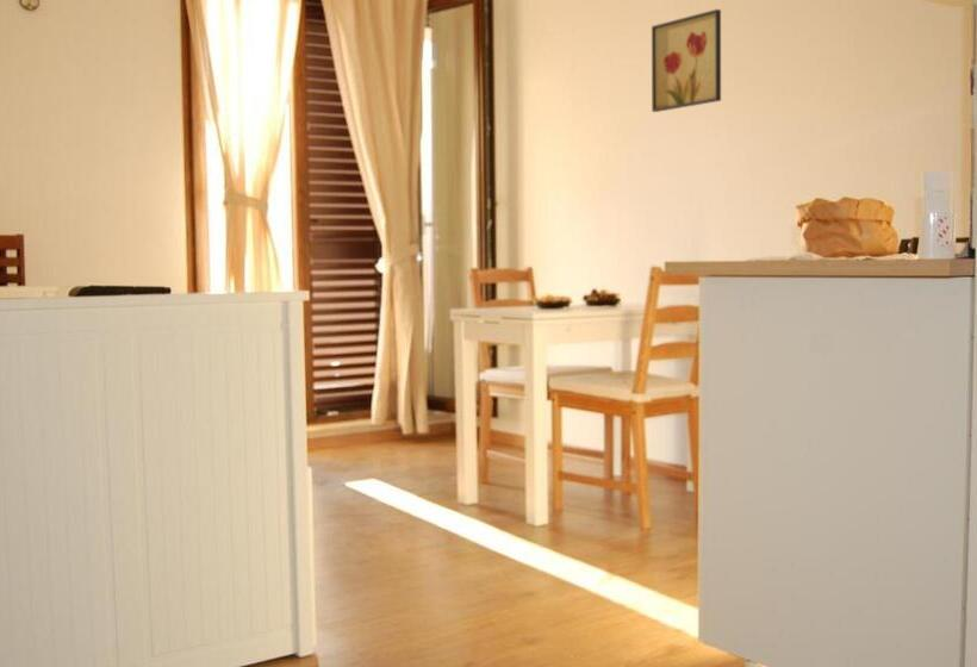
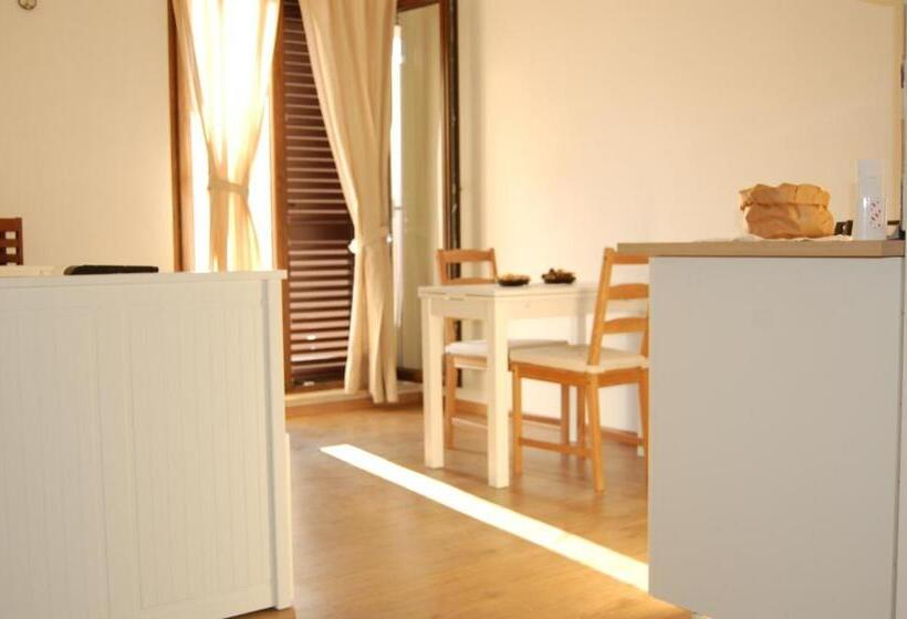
- wall art [651,8,722,113]
